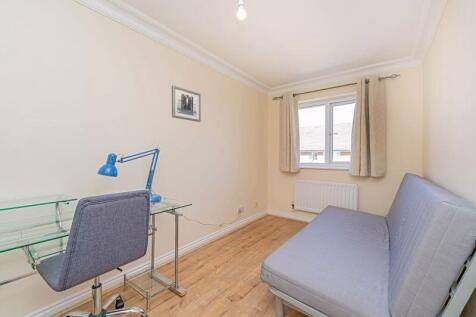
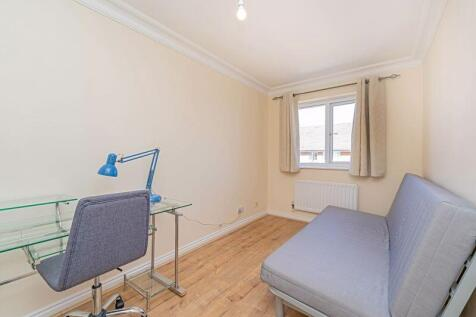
- wall art [171,85,202,123]
